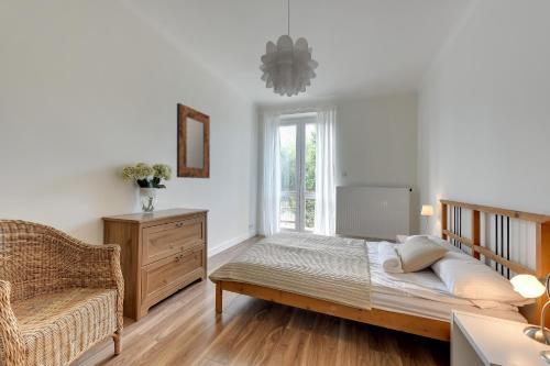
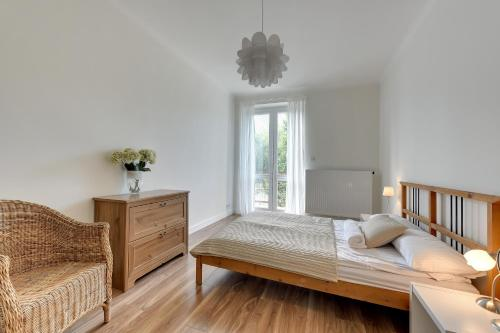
- home mirror [176,102,211,179]
